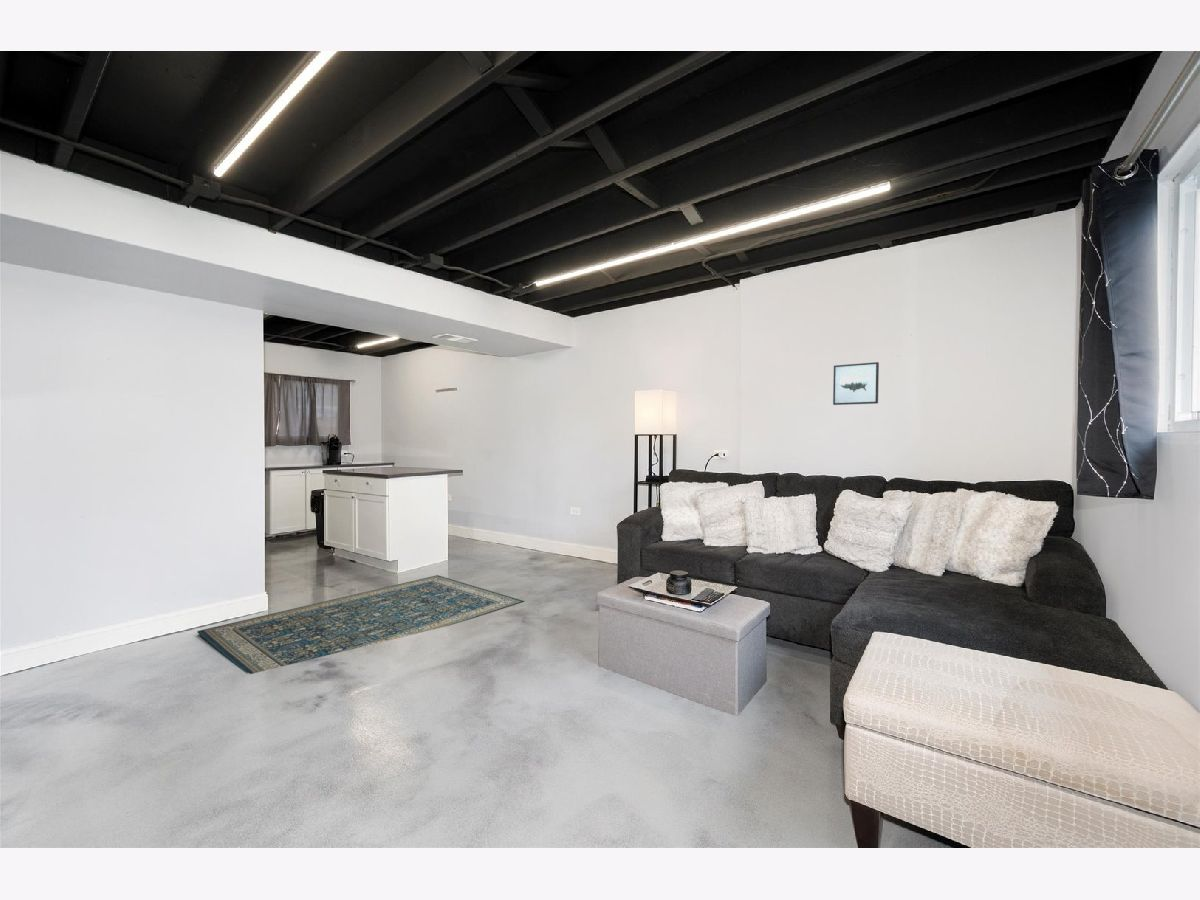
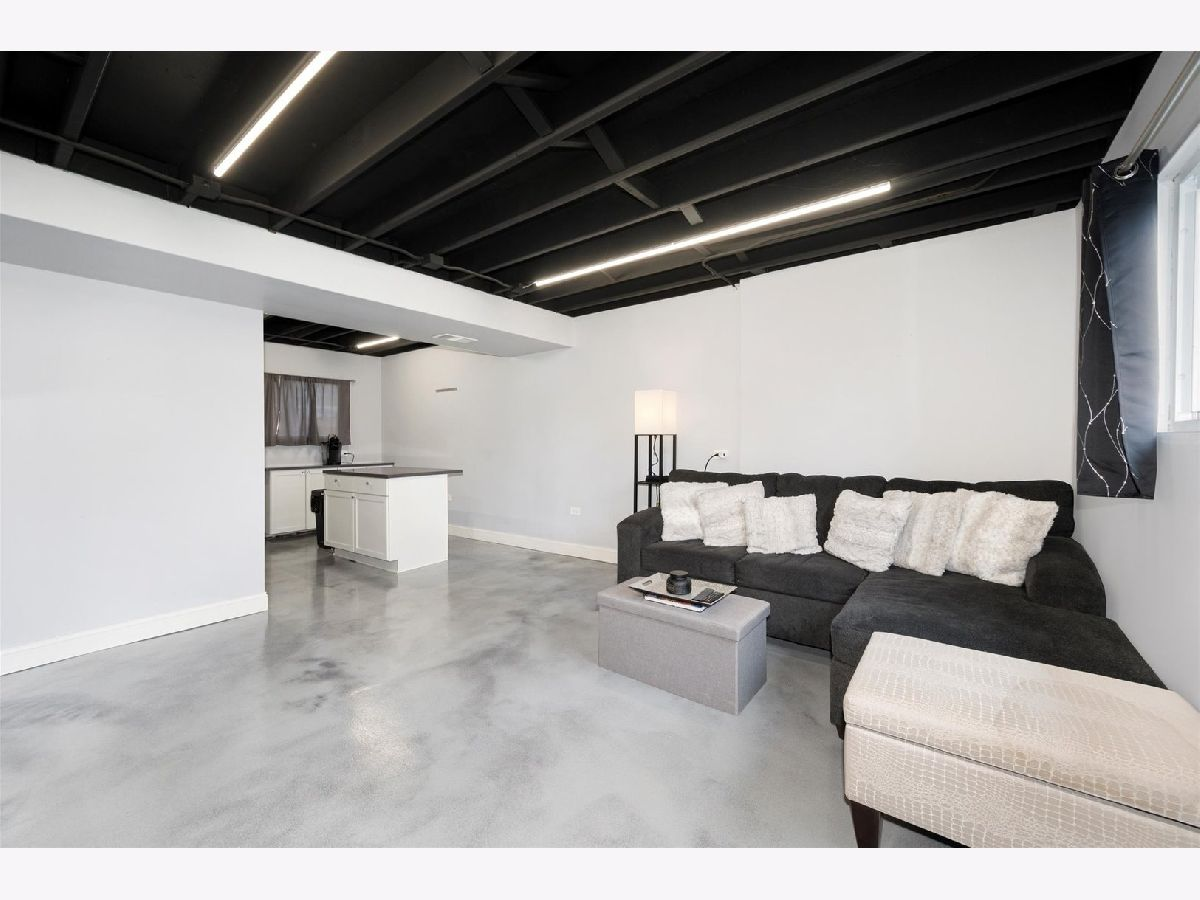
- rug [196,574,526,675]
- wall art [832,361,880,406]
